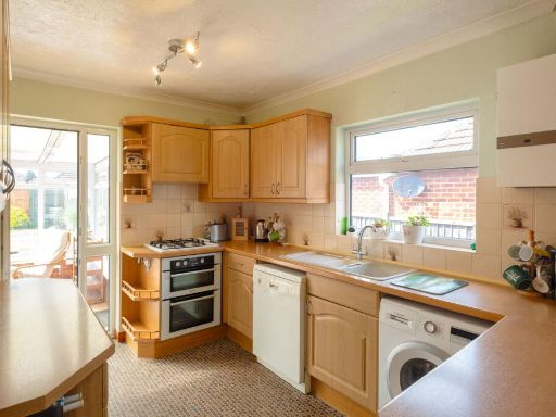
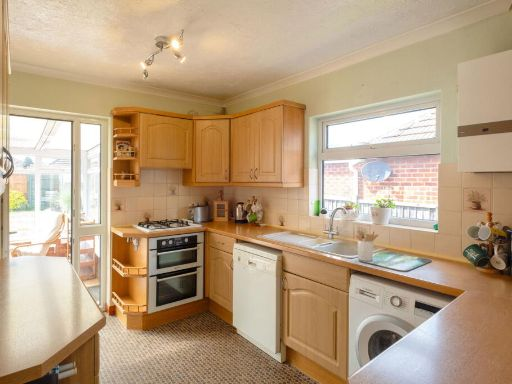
+ utensil holder [355,230,379,262]
